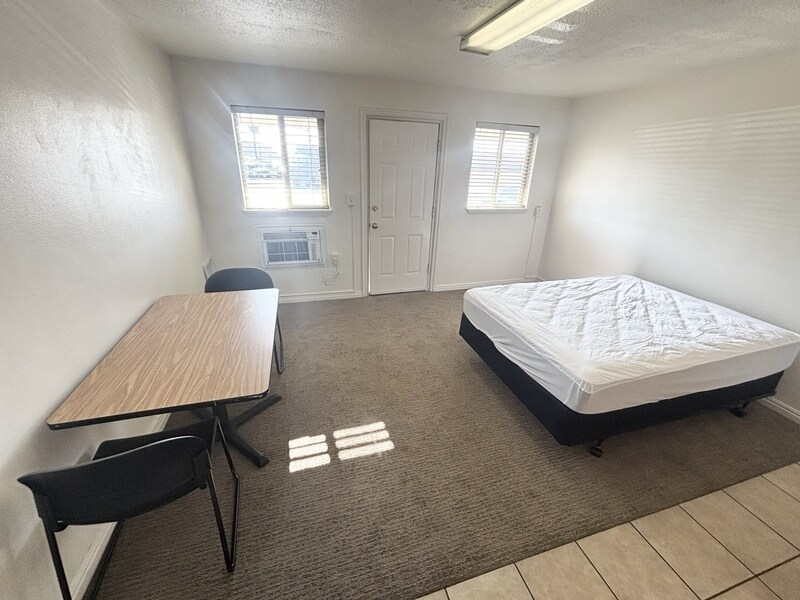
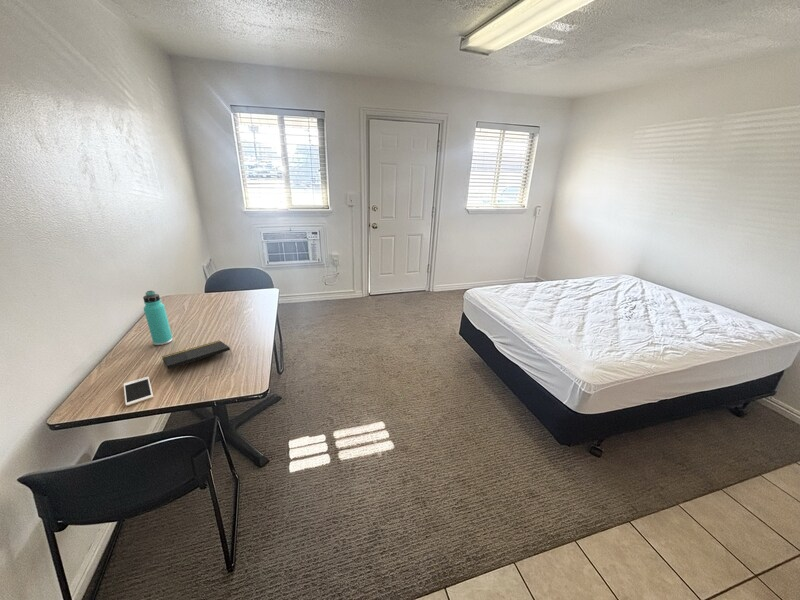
+ cell phone [123,376,154,407]
+ thermos bottle [142,290,174,346]
+ notepad [161,339,233,370]
